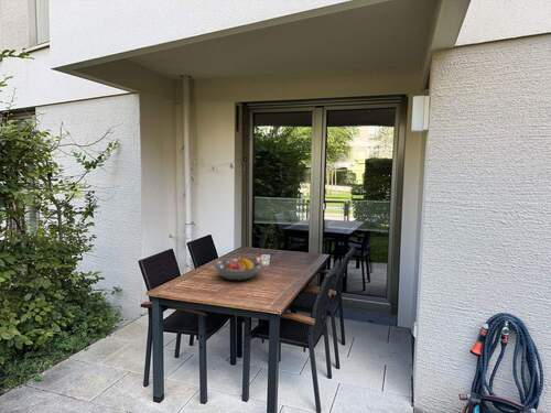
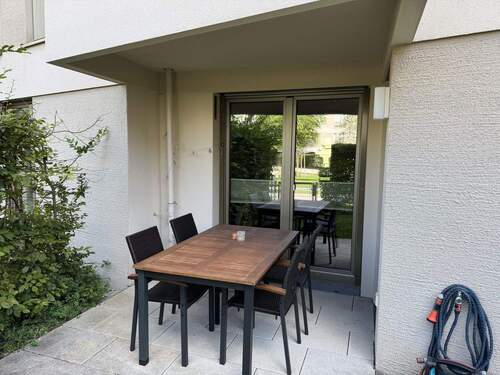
- fruit bowl [213,256,262,281]
